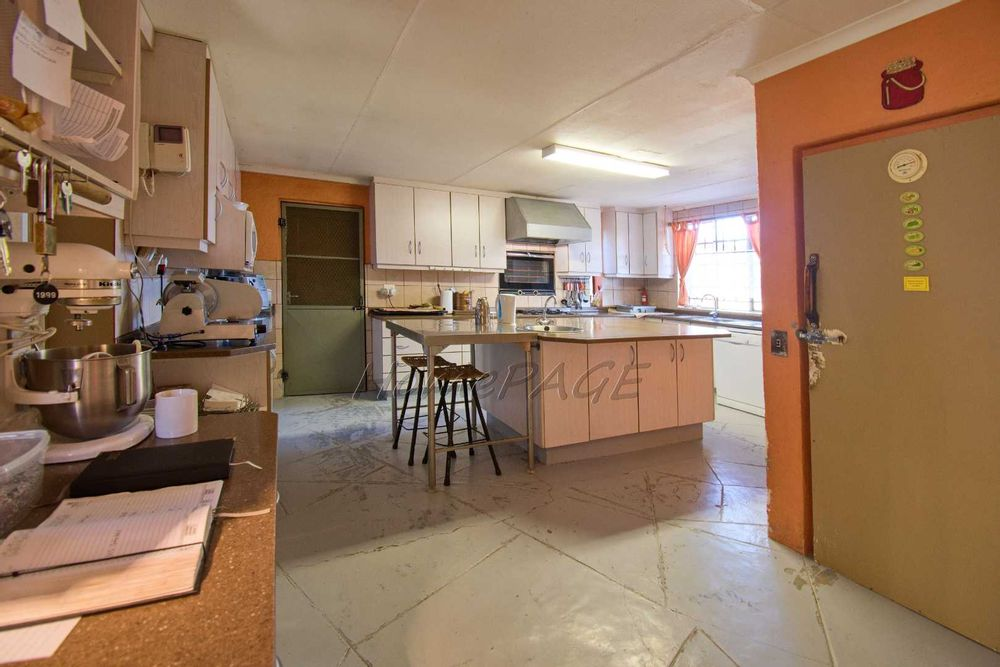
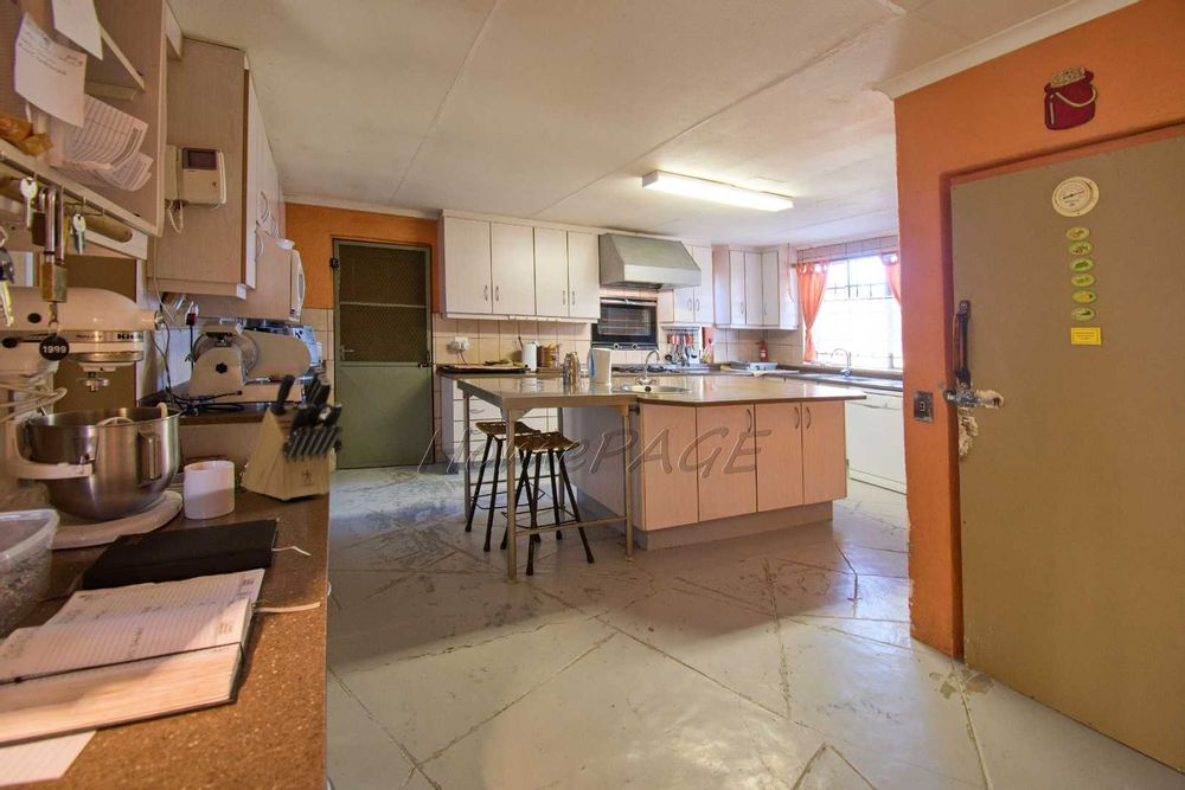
+ knife block [242,366,344,501]
